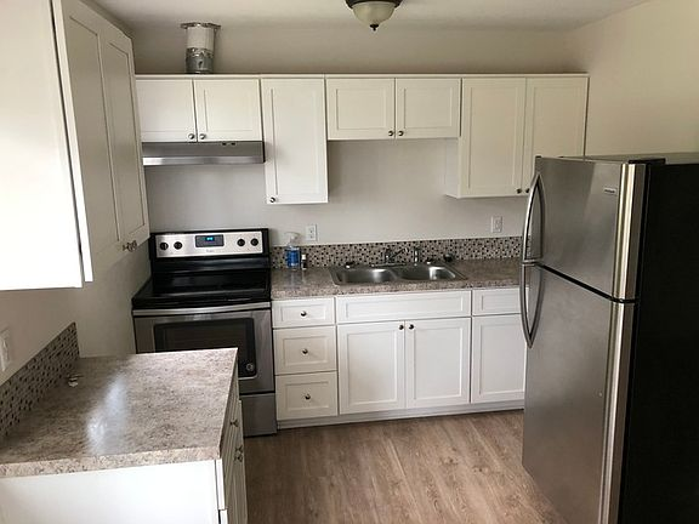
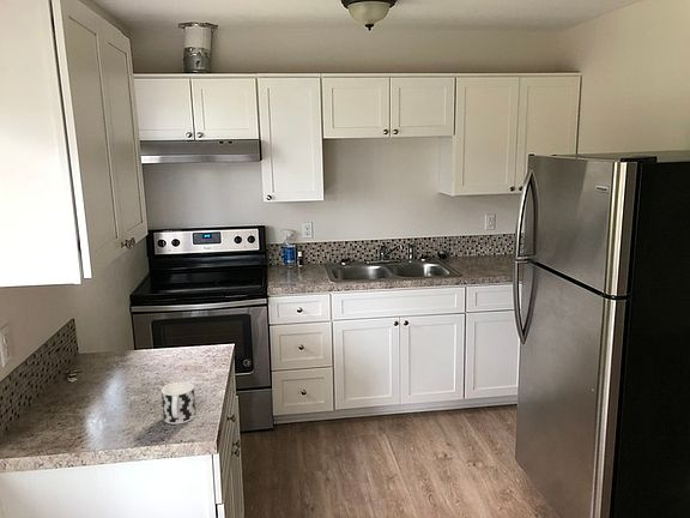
+ cup [161,381,196,426]
